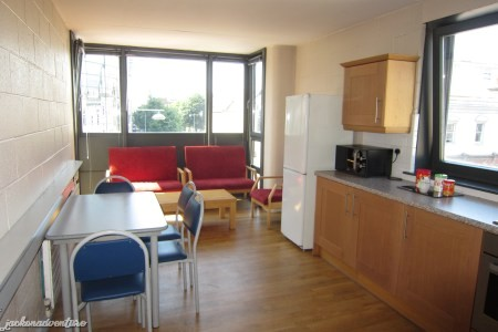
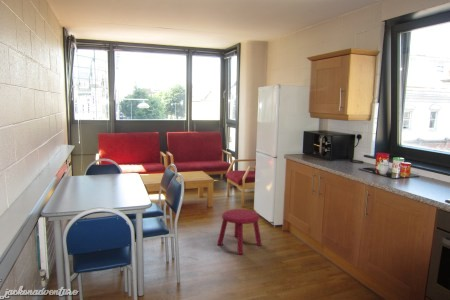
+ stool [216,208,263,255]
